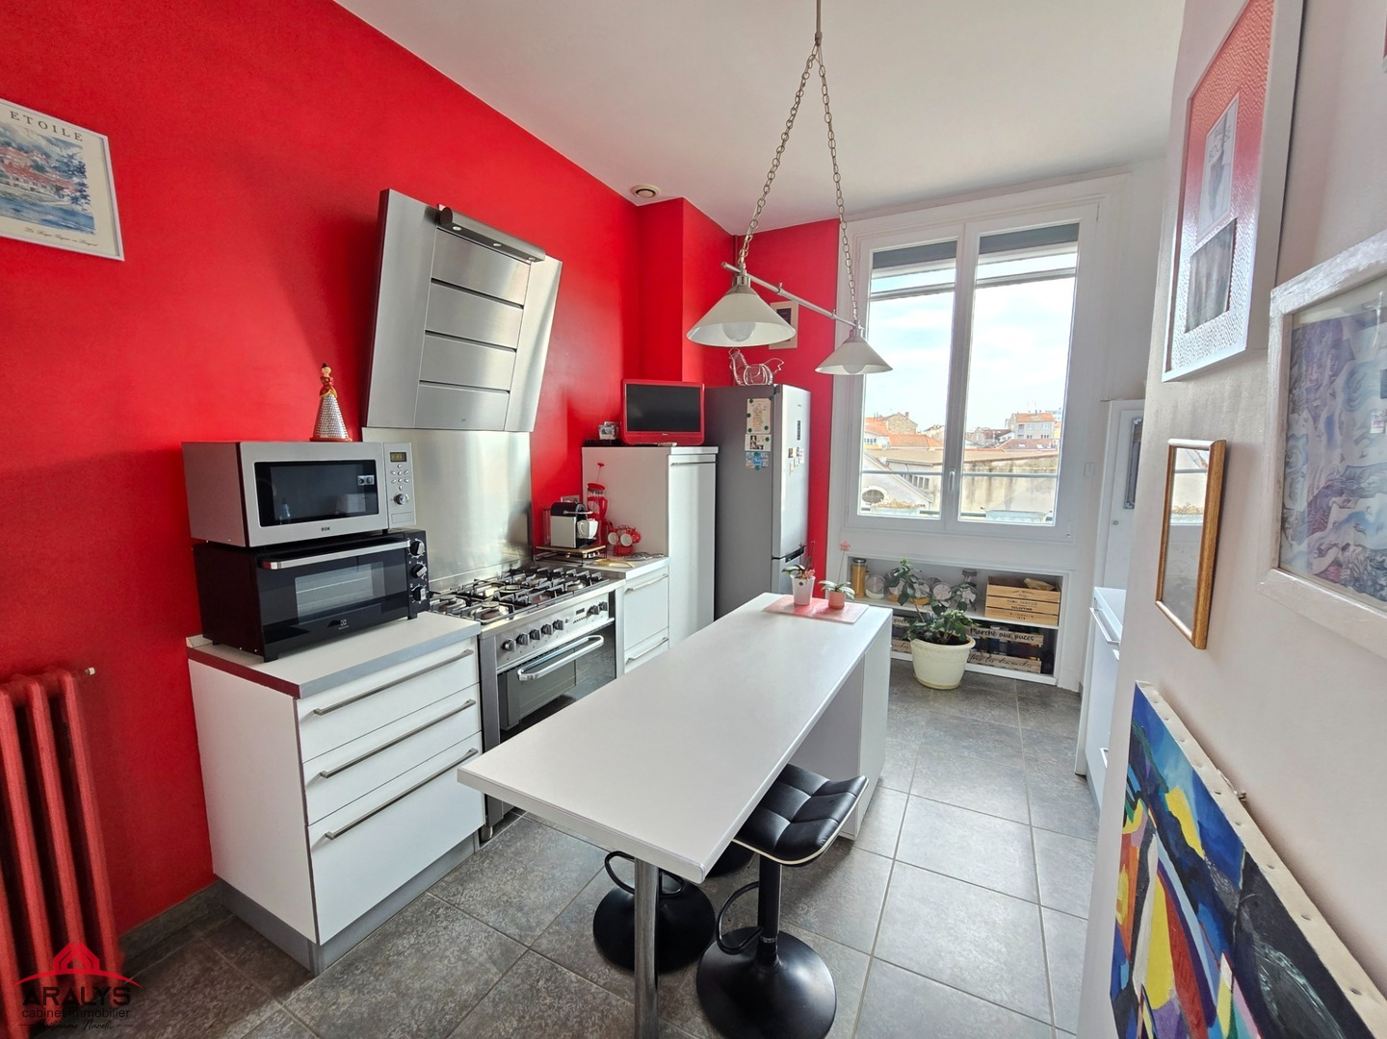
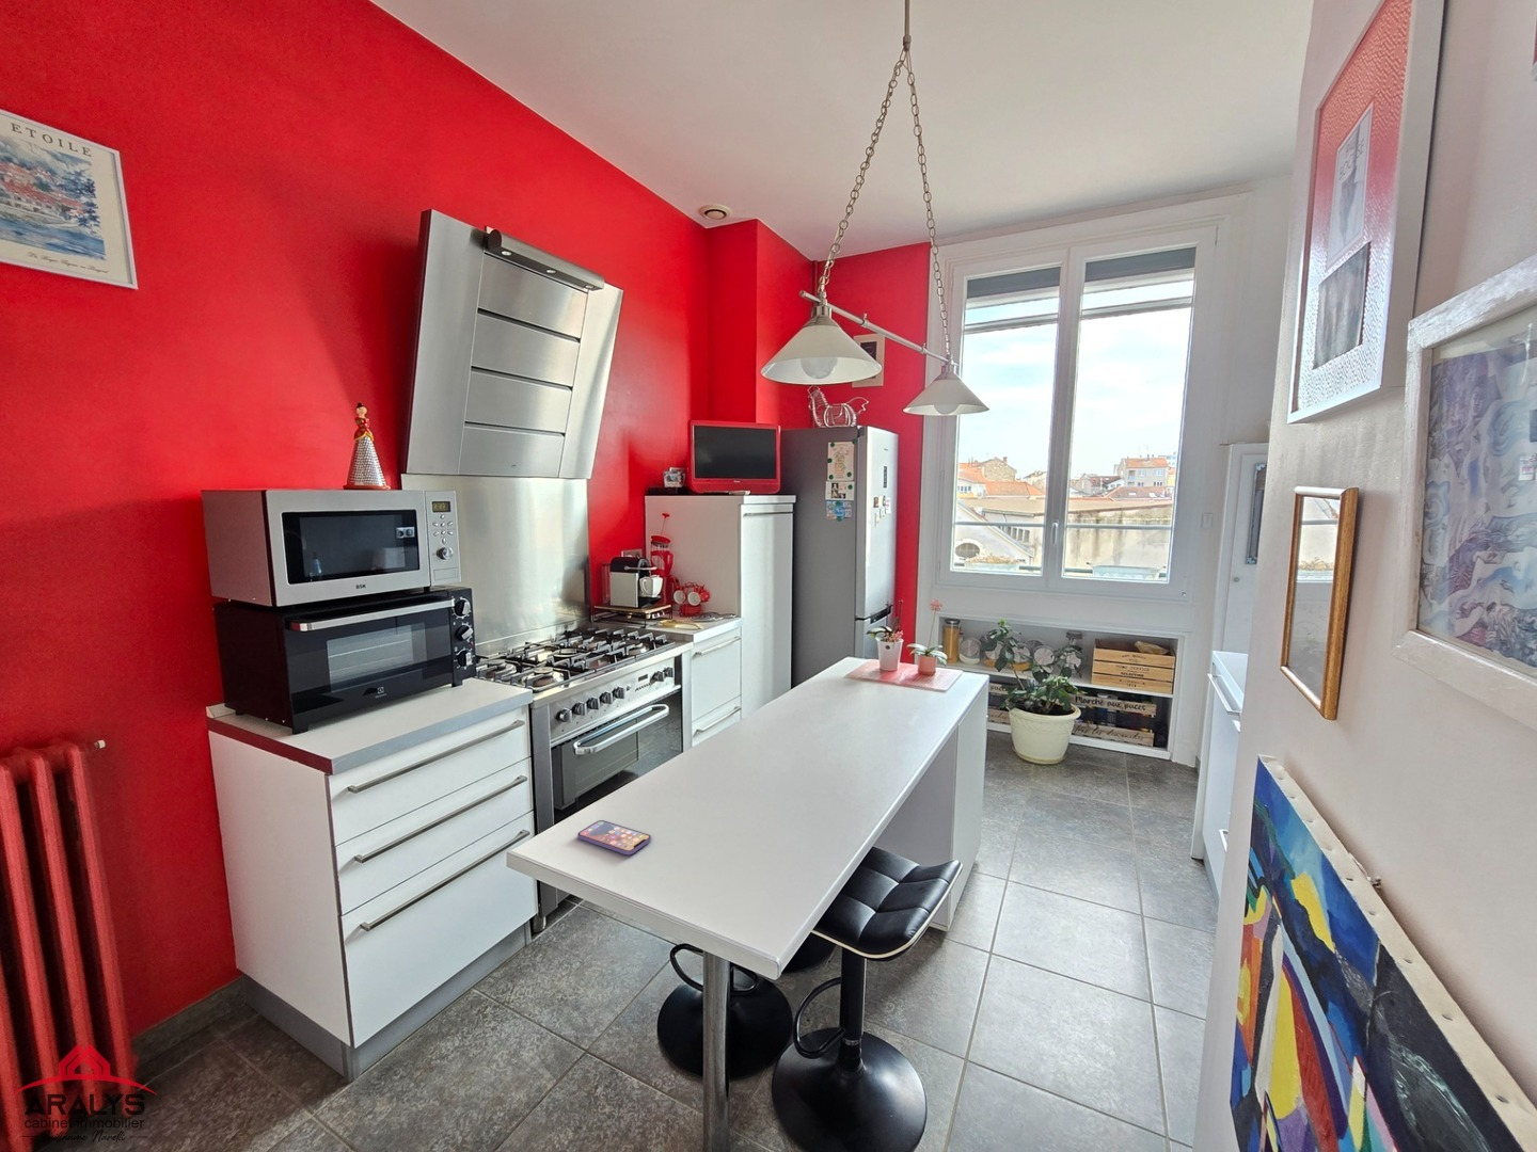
+ smartphone [576,819,652,856]
